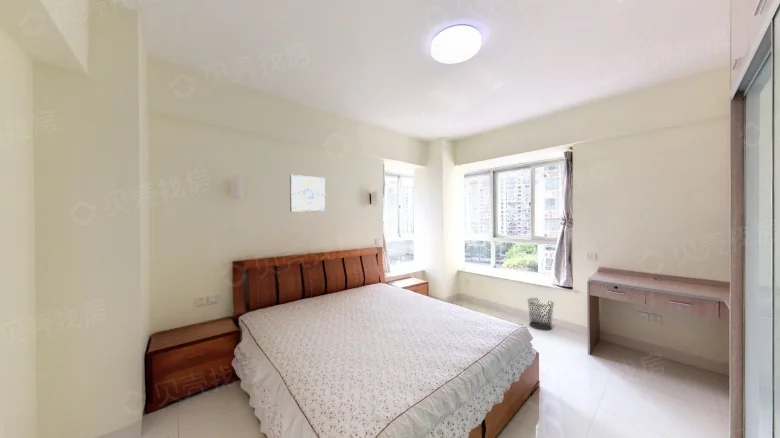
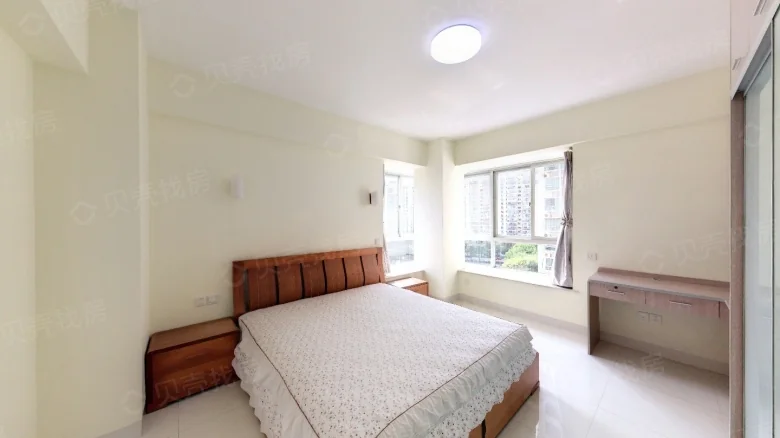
- wall art [289,174,326,213]
- waste bin [526,297,555,331]
